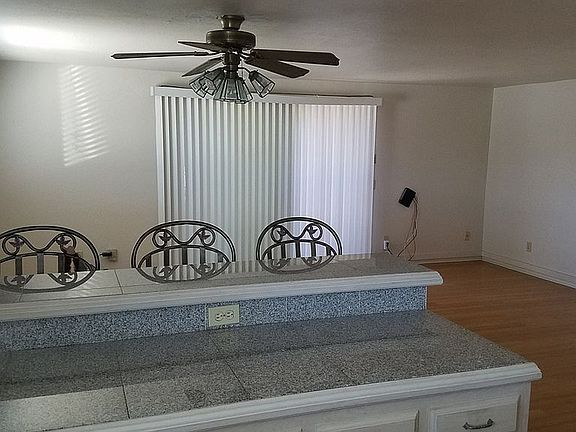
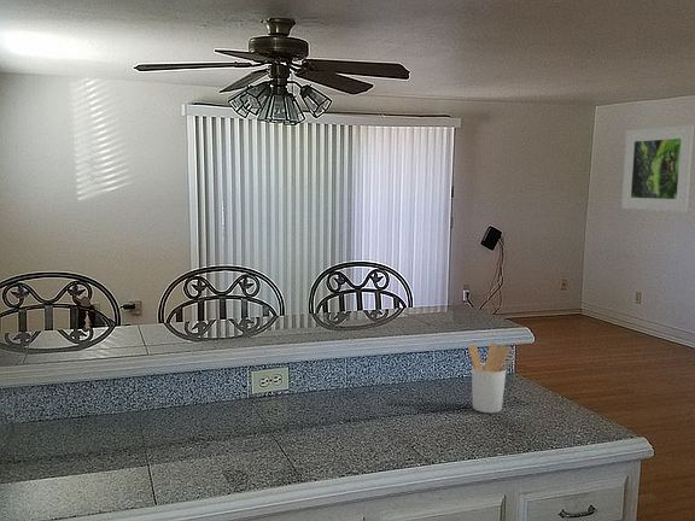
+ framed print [620,124,695,213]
+ utensil holder [467,341,515,414]
